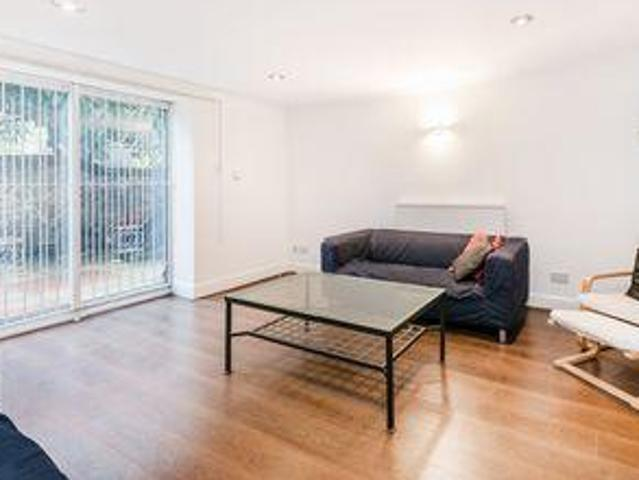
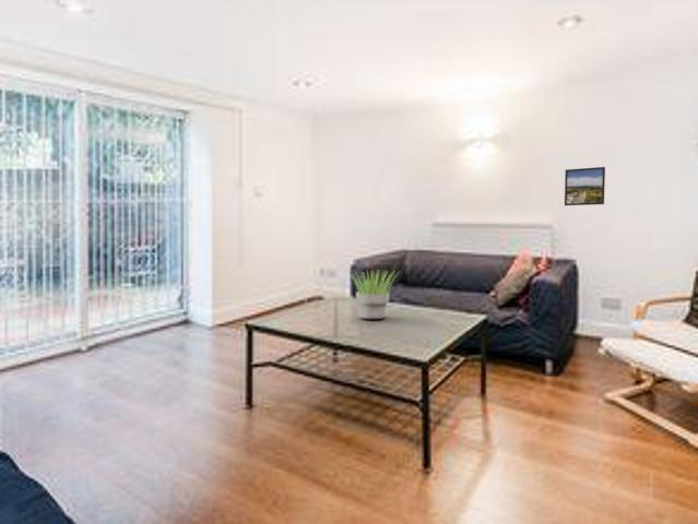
+ potted plant [347,269,402,320]
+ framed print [564,166,606,206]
